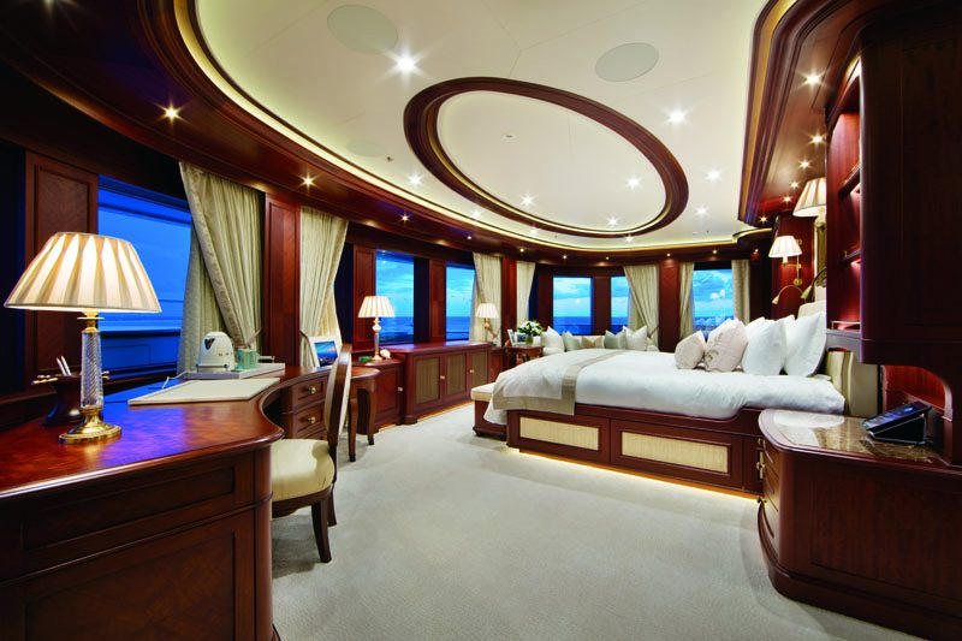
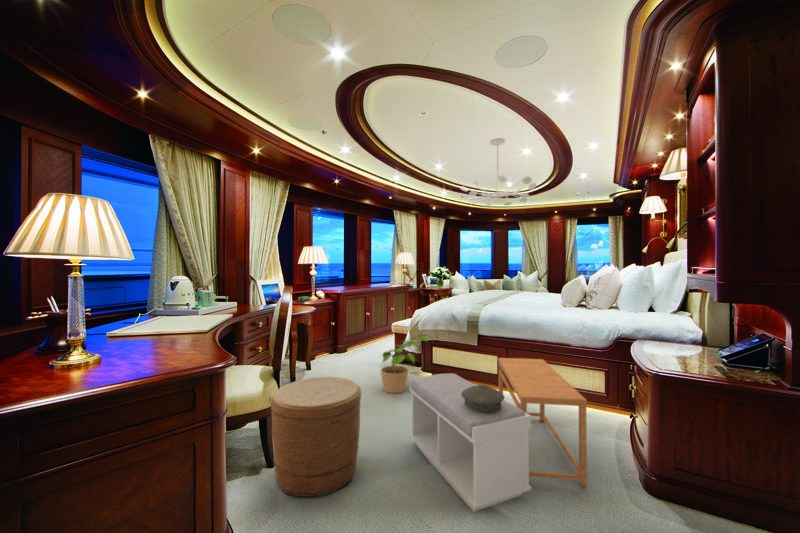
+ potted plant [379,334,435,394]
+ bench [409,372,532,513]
+ side table [497,357,588,488]
+ chandelier [459,137,538,207]
+ basket [269,376,362,498]
+ decorative box [461,384,505,411]
